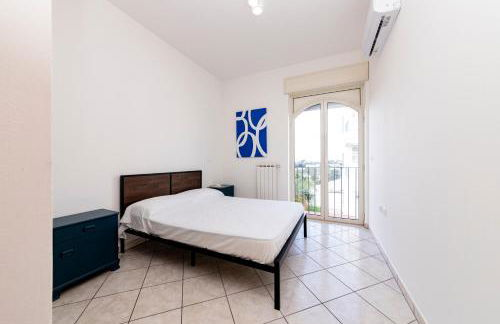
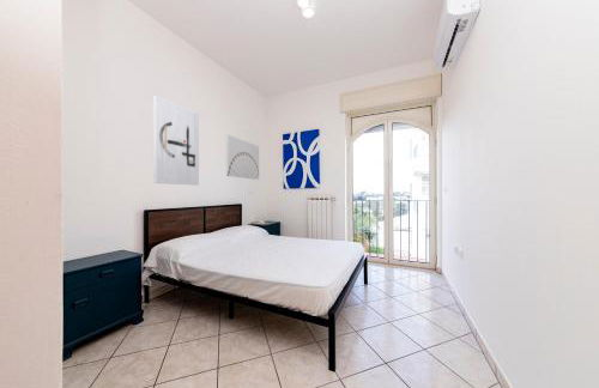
+ wall art [225,134,260,181]
+ wall art [152,95,200,186]
